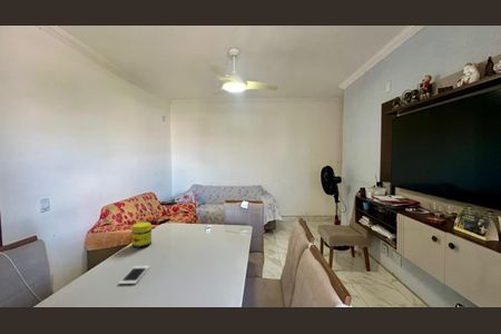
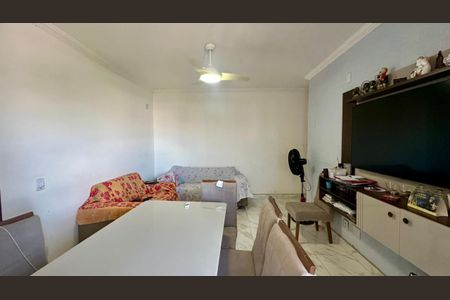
- cell phone [118,265,150,285]
- jar [130,222,153,248]
